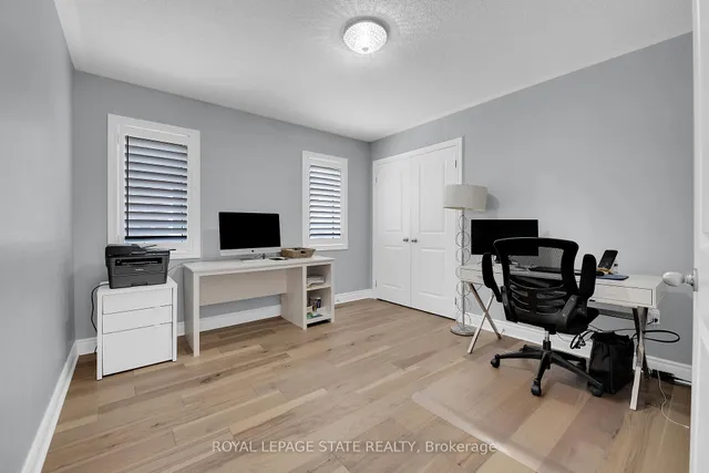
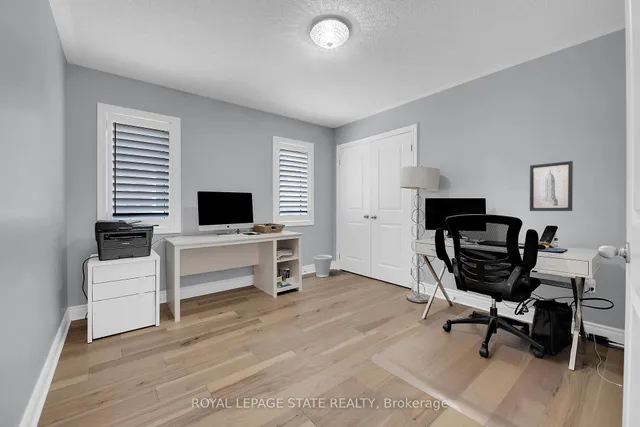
+ wall art [529,160,574,212]
+ wastebasket [312,254,333,278]
